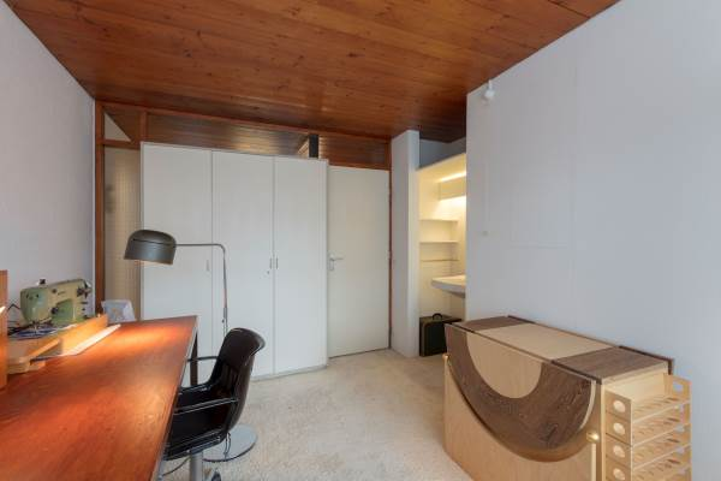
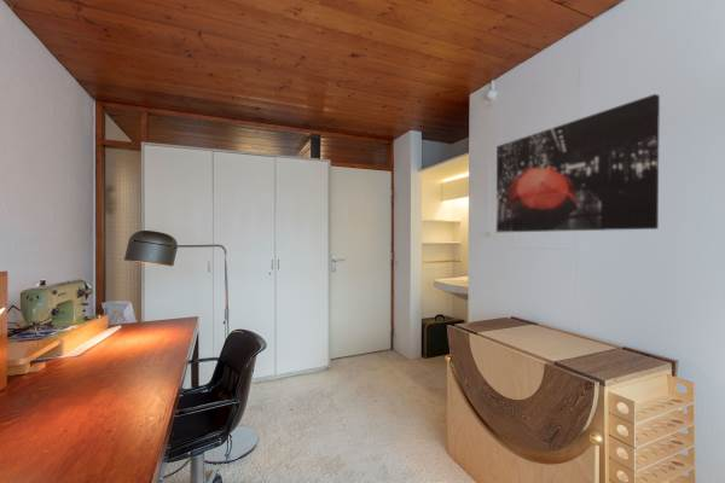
+ wall art [495,93,661,233]
